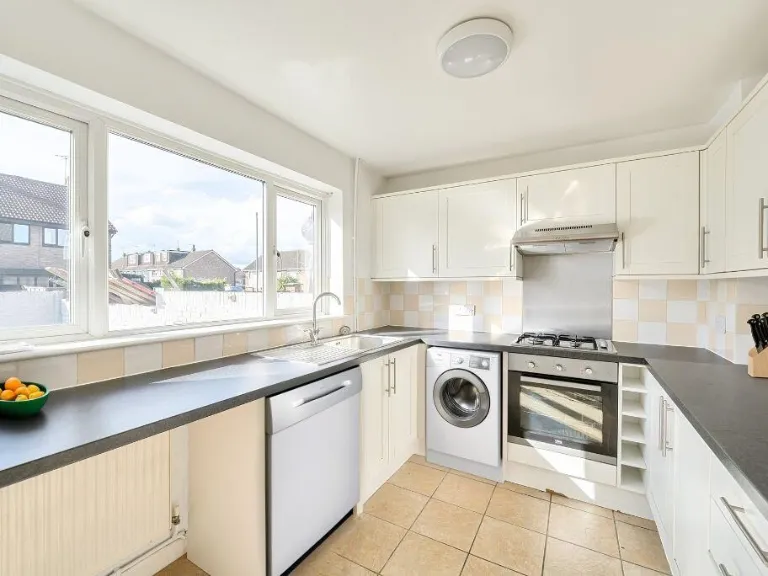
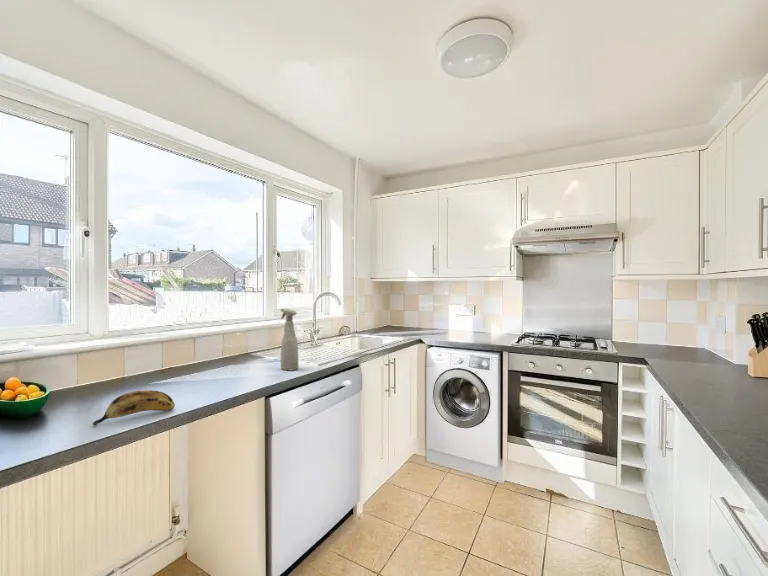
+ spray bottle [280,308,299,371]
+ banana [92,389,176,426]
